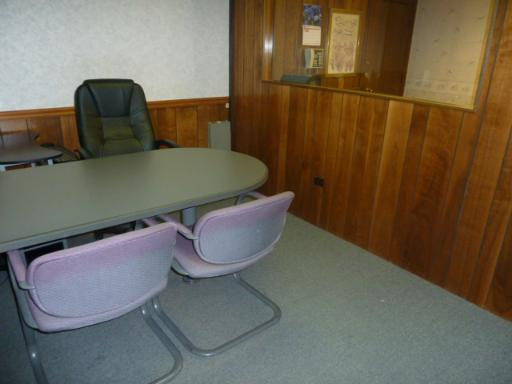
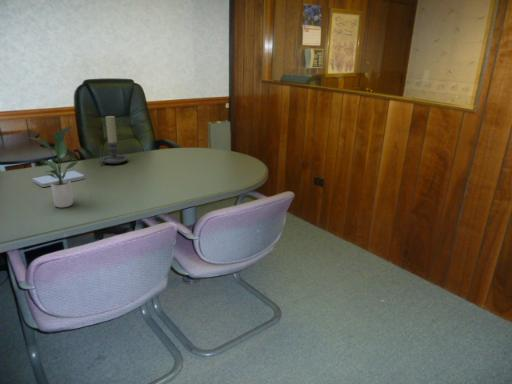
+ potted plant [28,125,79,209]
+ candle holder [98,115,128,166]
+ notepad [31,170,85,188]
